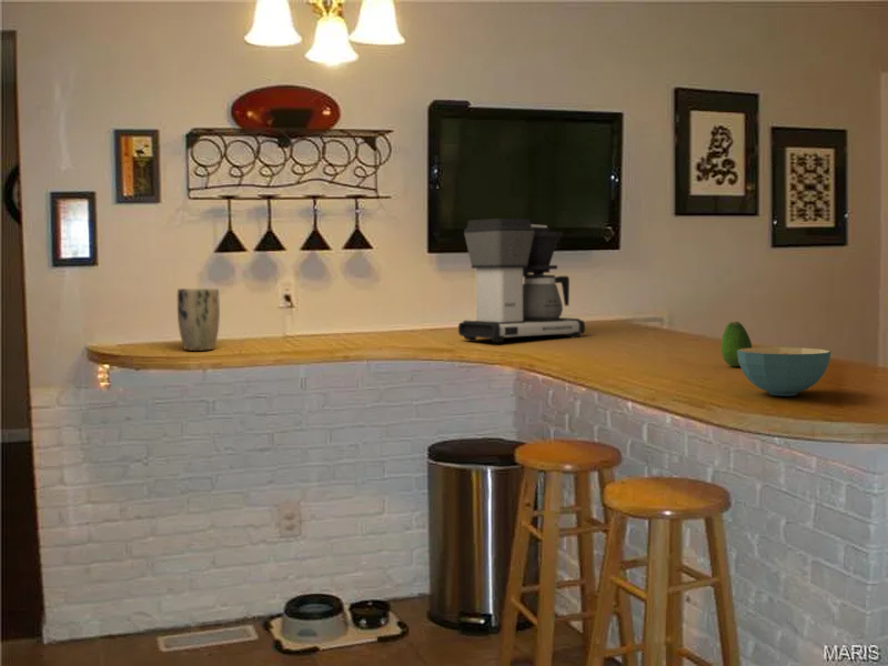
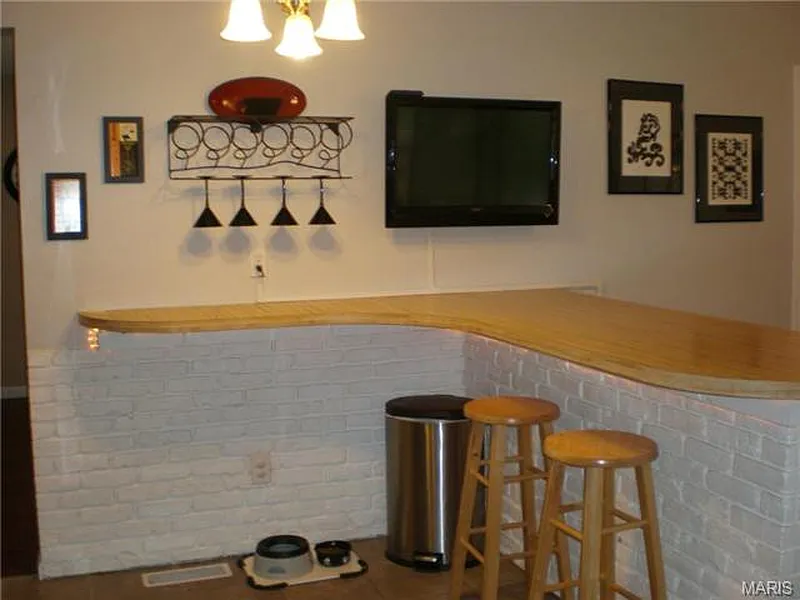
- fruit [720,321,753,367]
- coffee maker [457,218,586,343]
- plant pot [176,287,221,352]
- cereal bowl [737,346,831,397]
